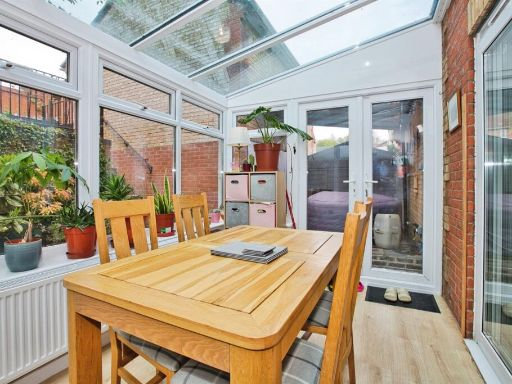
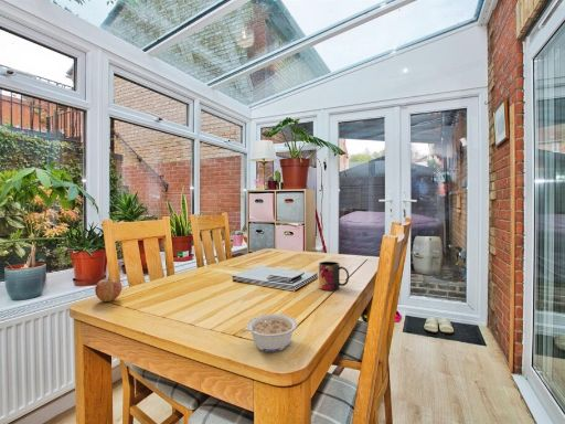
+ mug [318,261,350,292]
+ legume [241,314,298,352]
+ fruit [94,275,122,303]
